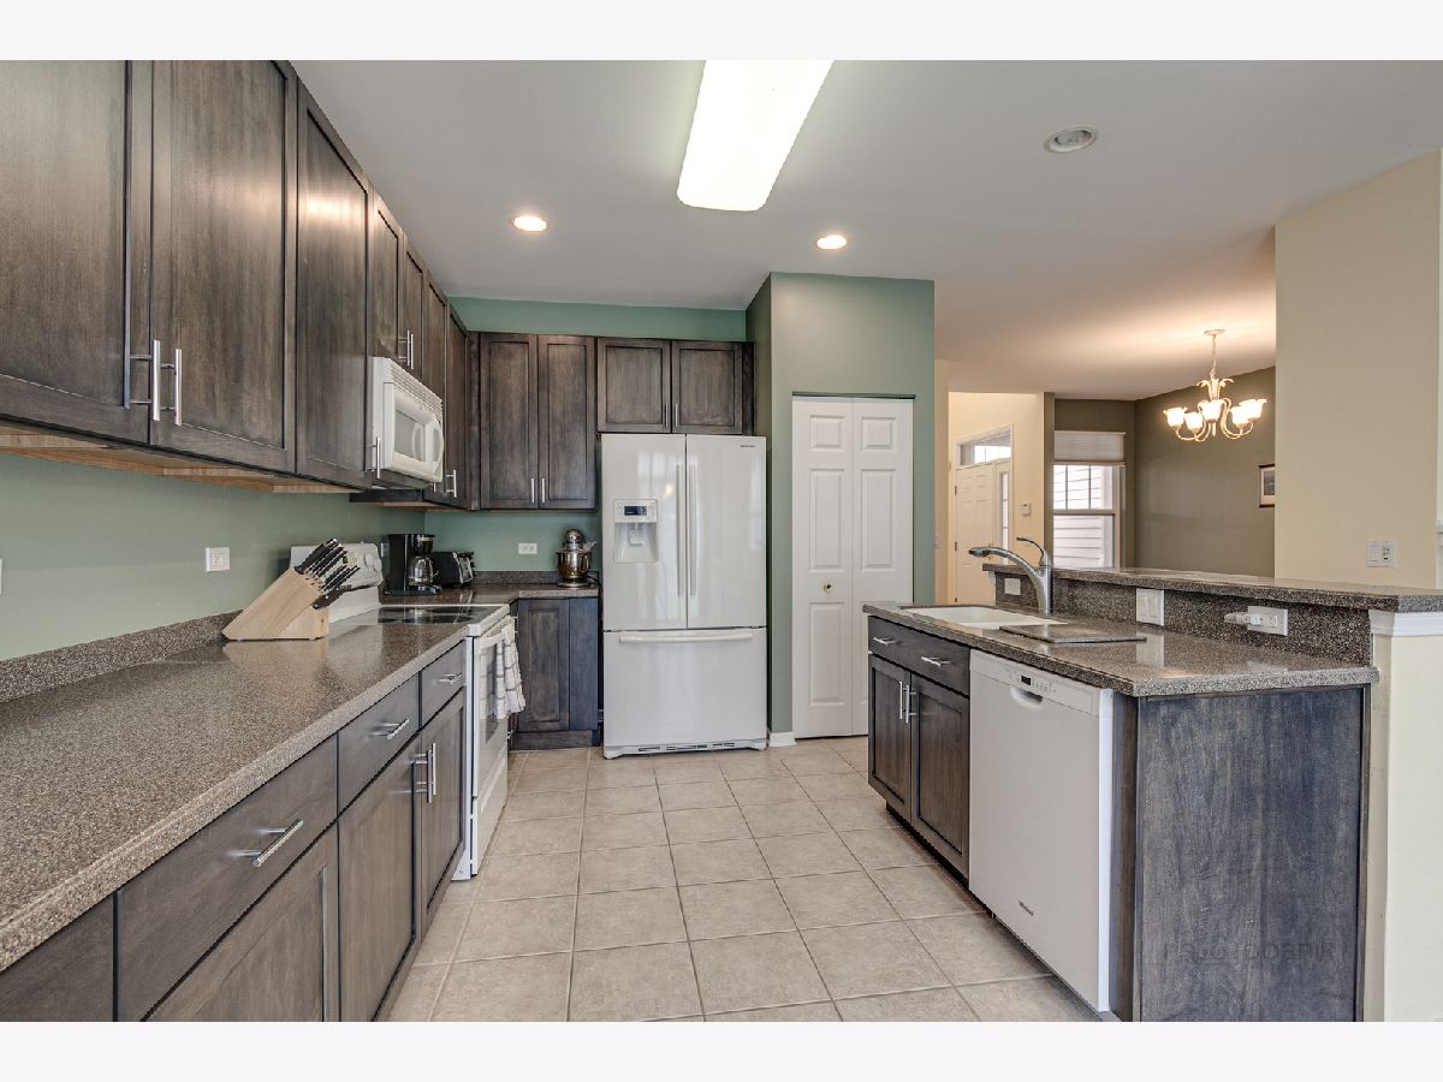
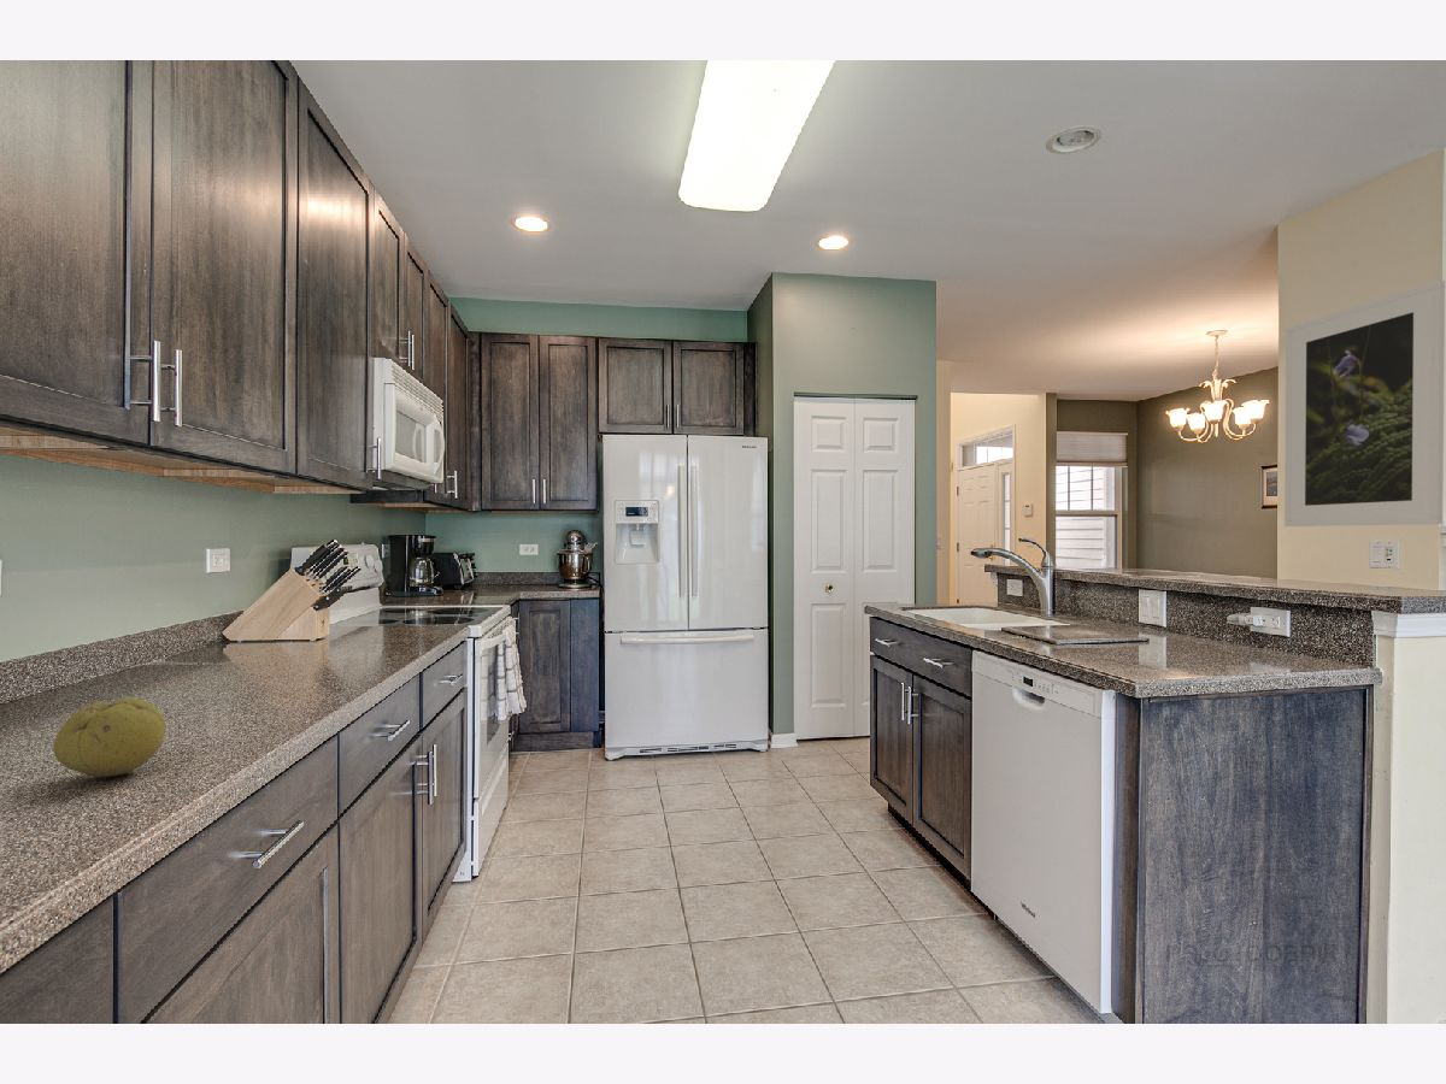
+ fruit [53,697,167,778]
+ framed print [1283,279,1446,528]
